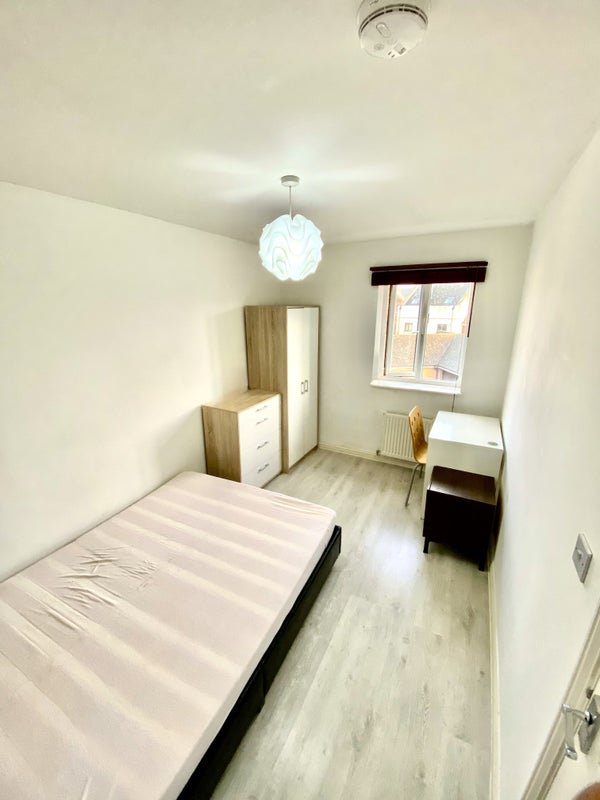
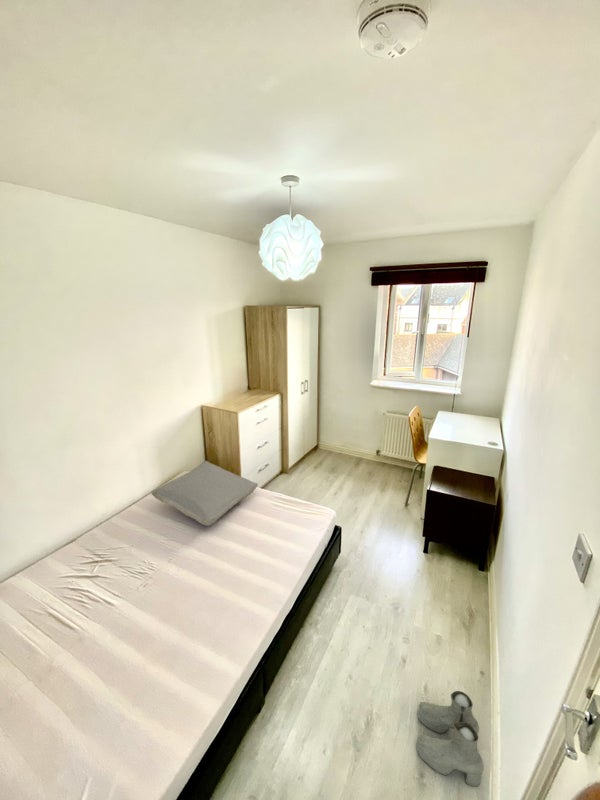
+ boots [415,690,485,788]
+ pillow [150,460,259,527]
